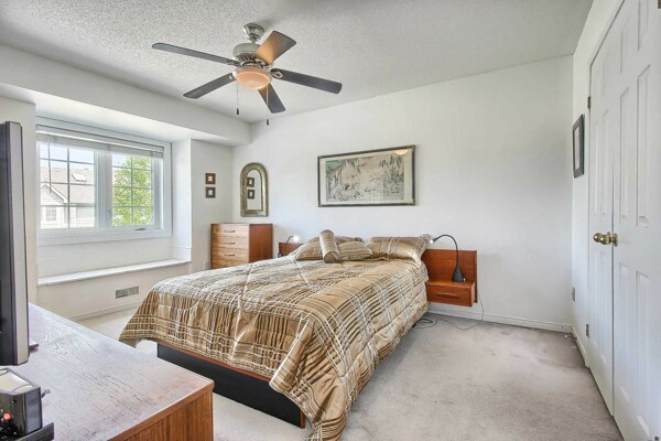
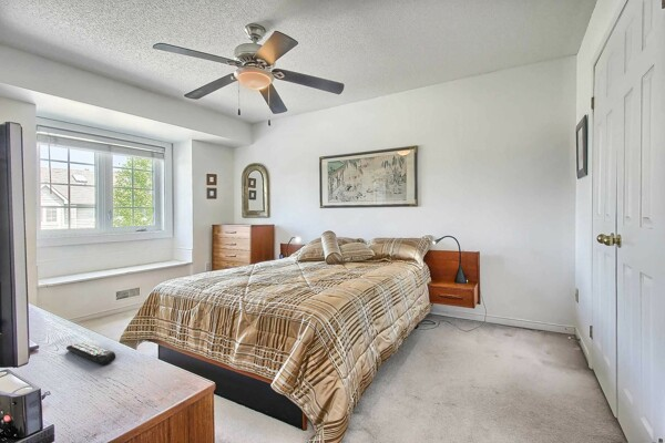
+ remote control [65,340,116,365]
